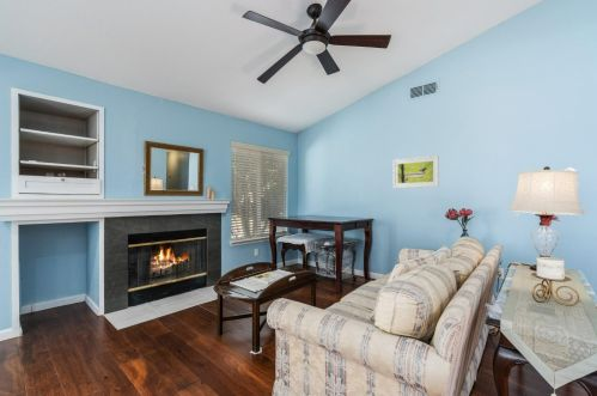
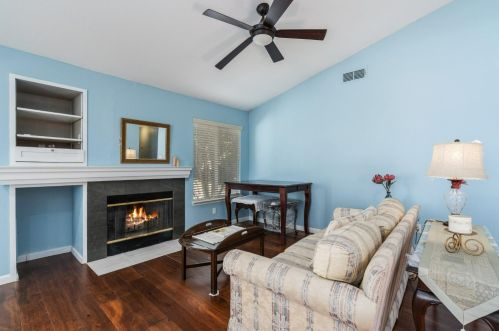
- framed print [392,154,440,189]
